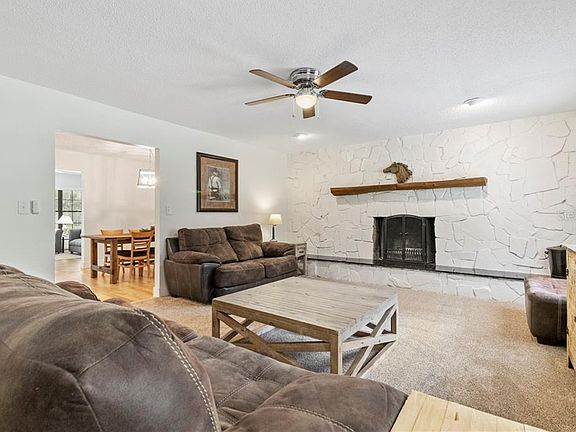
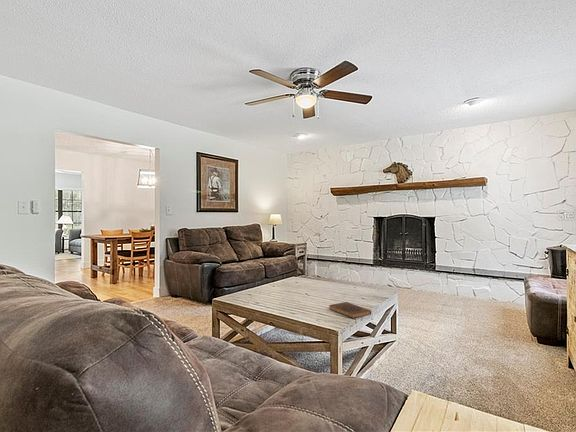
+ book [328,301,372,319]
